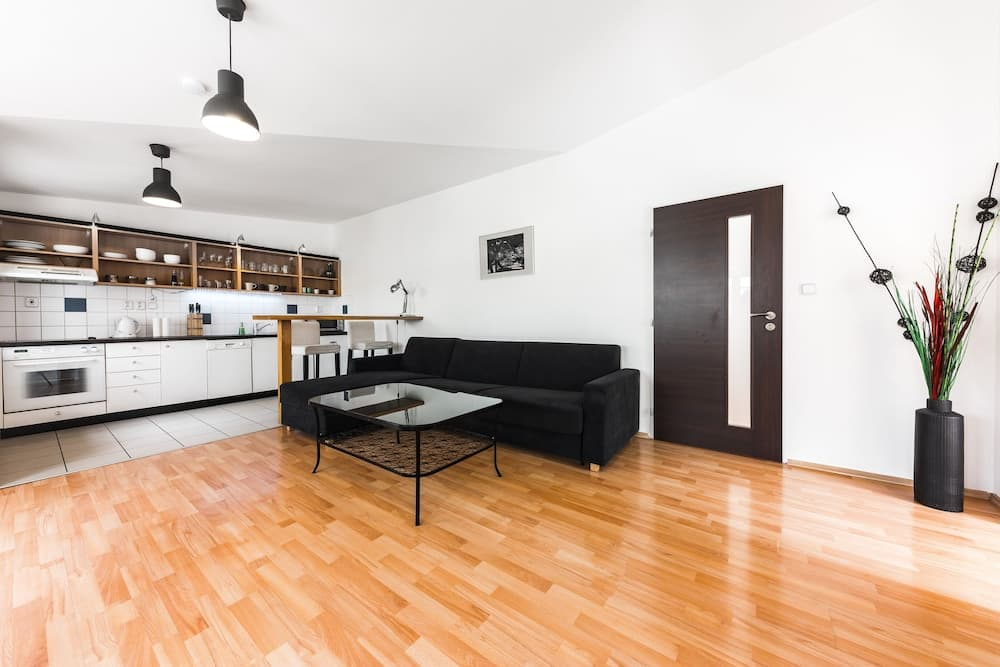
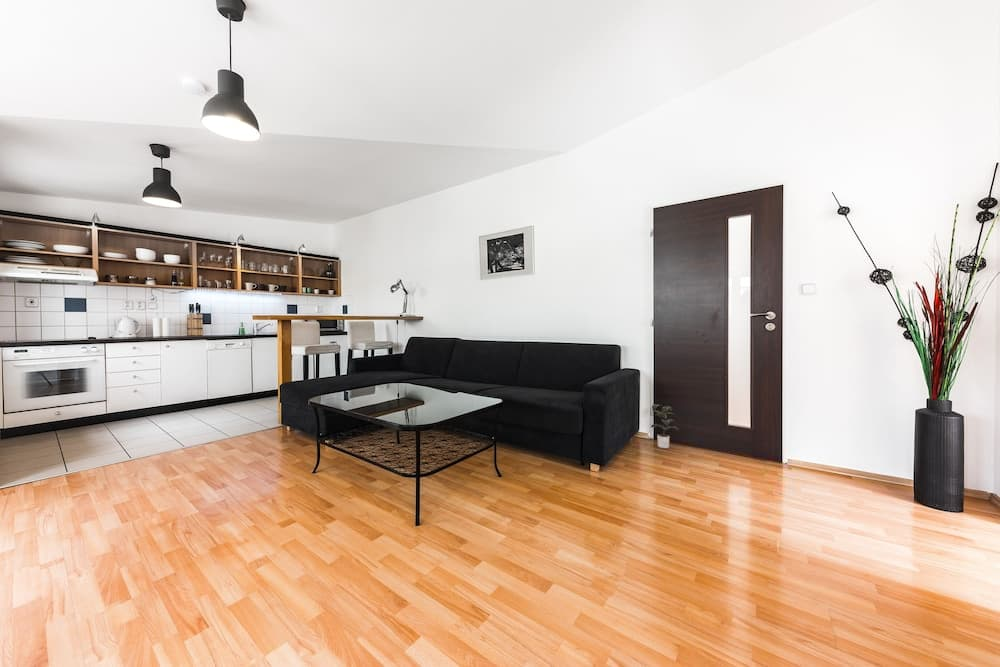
+ potted plant [650,403,680,449]
